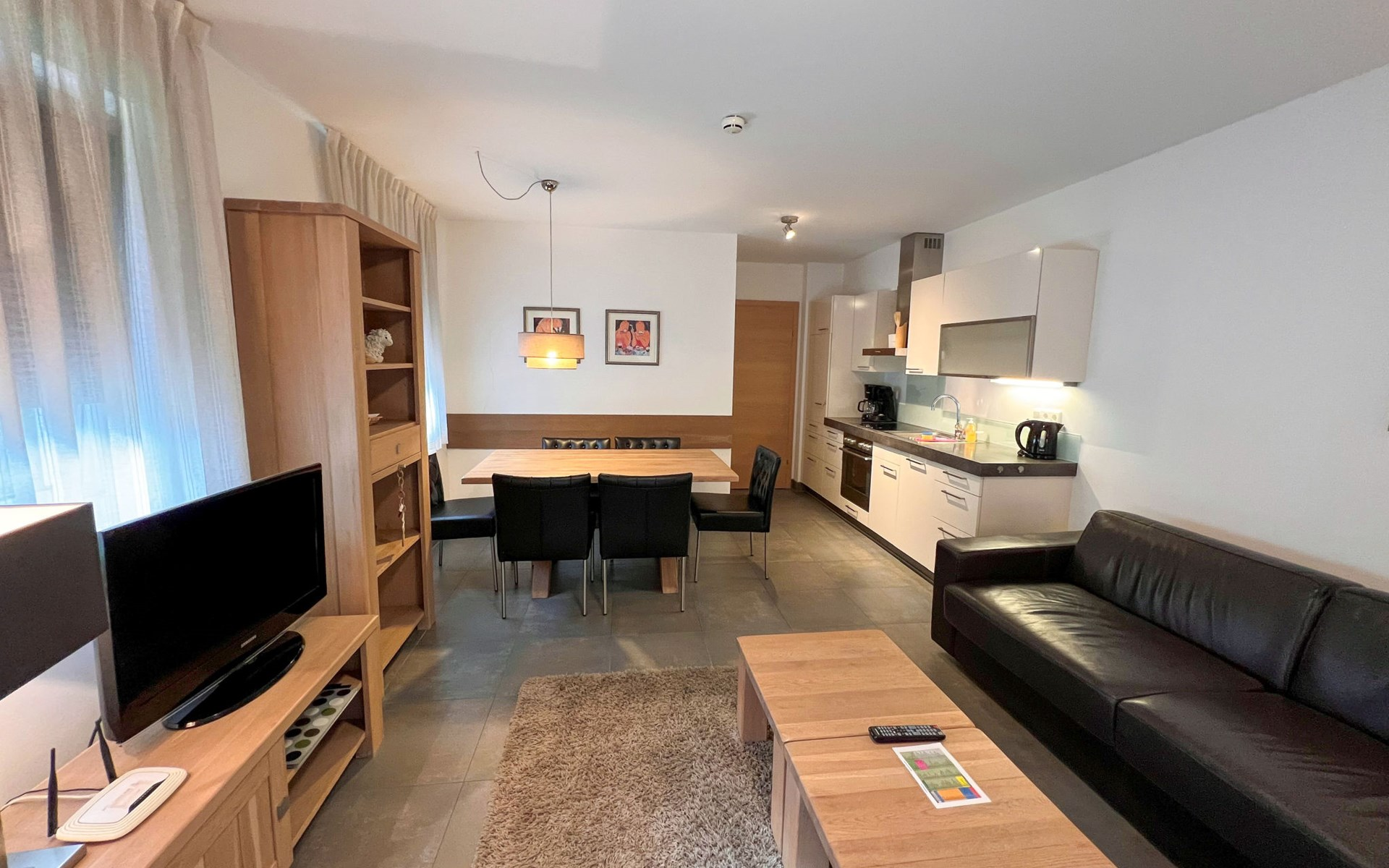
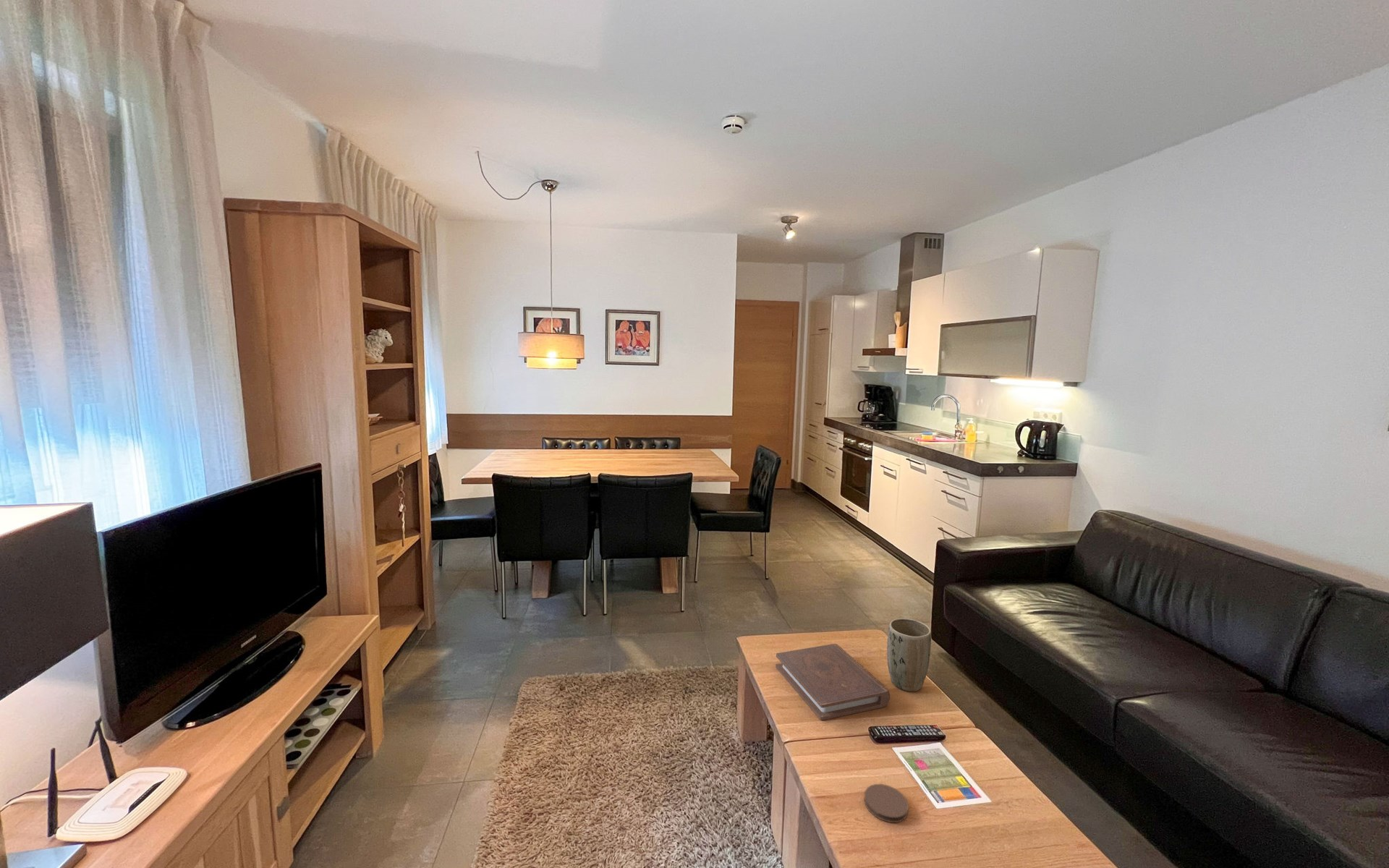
+ plant pot [886,618,932,692]
+ book [775,643,891,721]
+ coaster [864,783,909,823]
